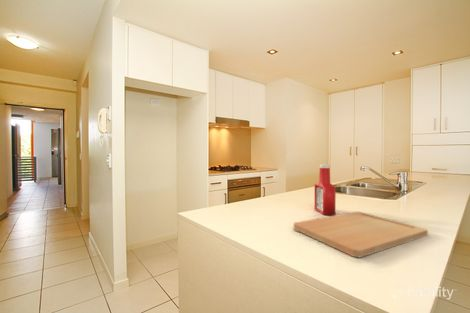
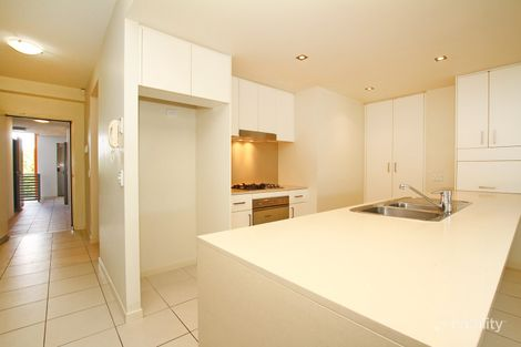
- cutting board [293,211,429,258]
- soap bottle [314,164,337,216]
